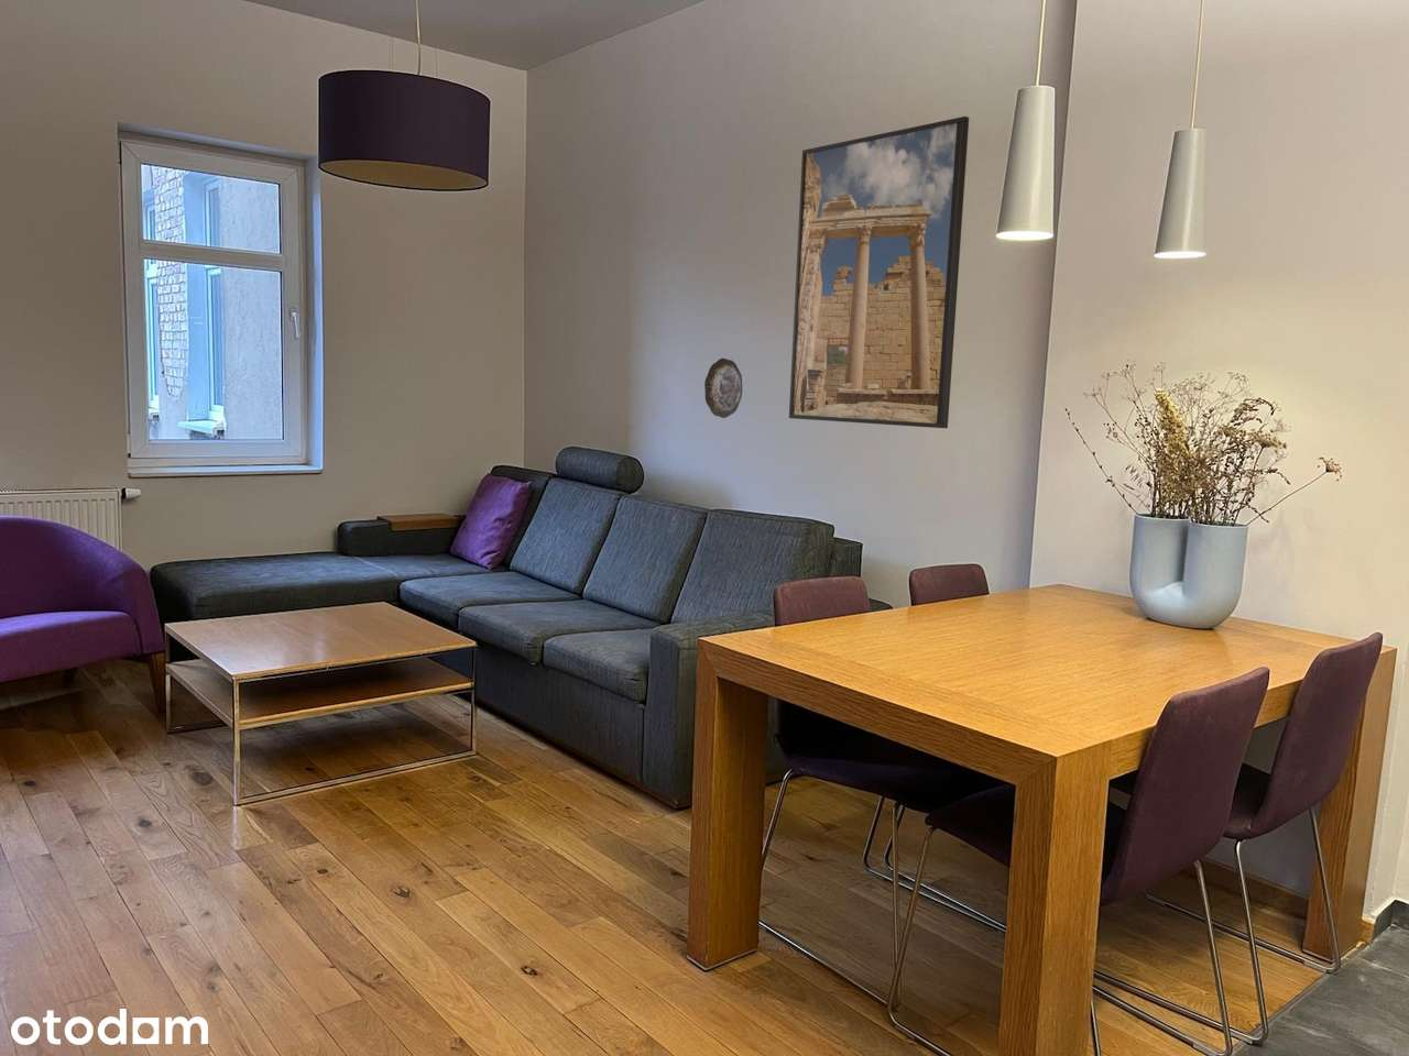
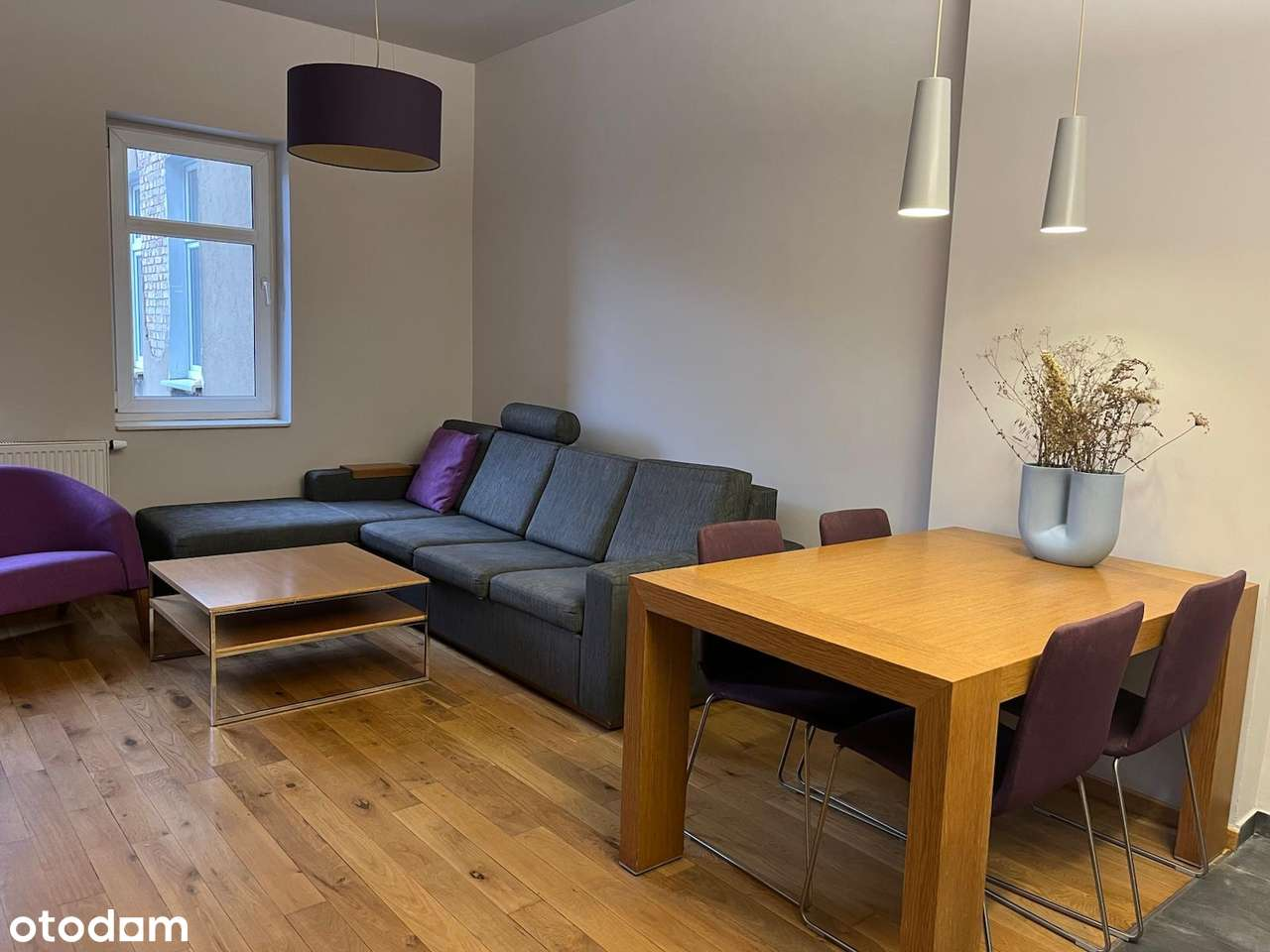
- decorative plate [703,357,743,419]
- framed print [788,115,970,429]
